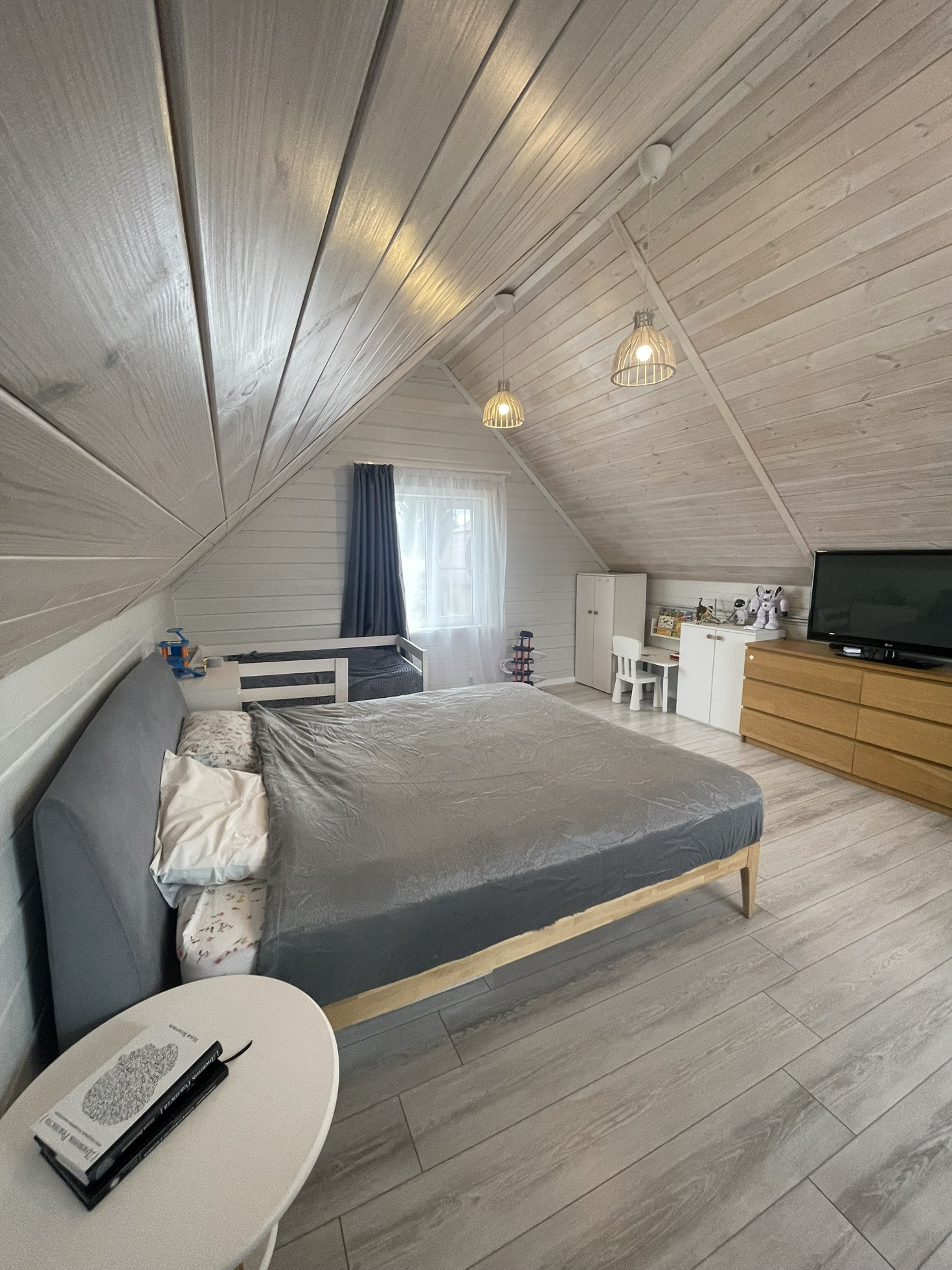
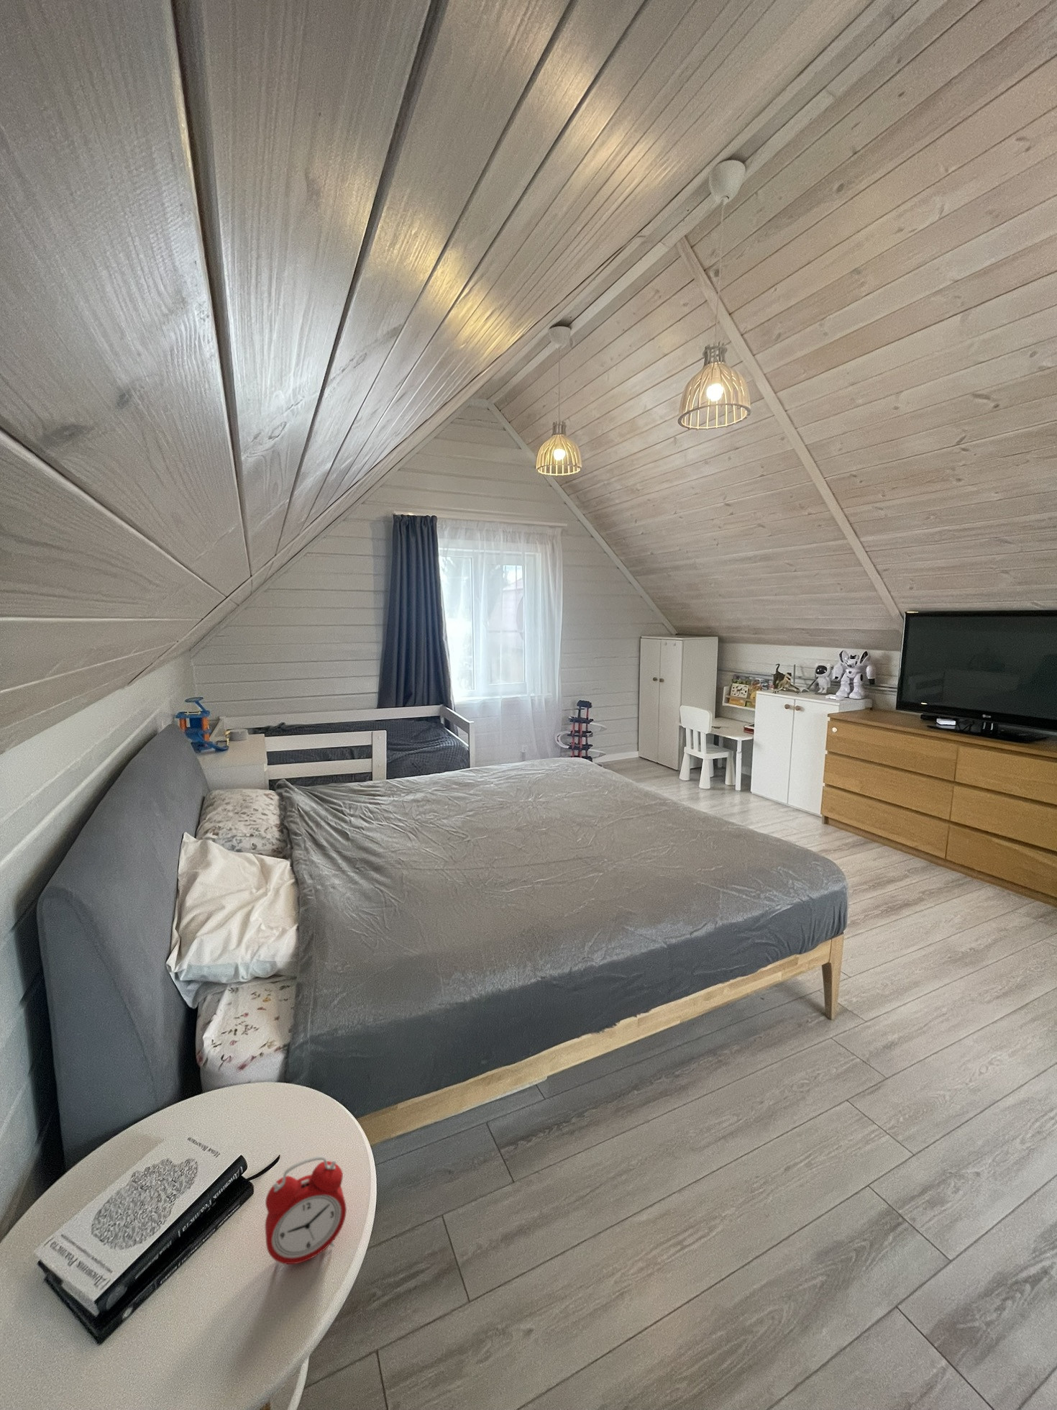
+ alarm clock [264,1156,348,1271]
